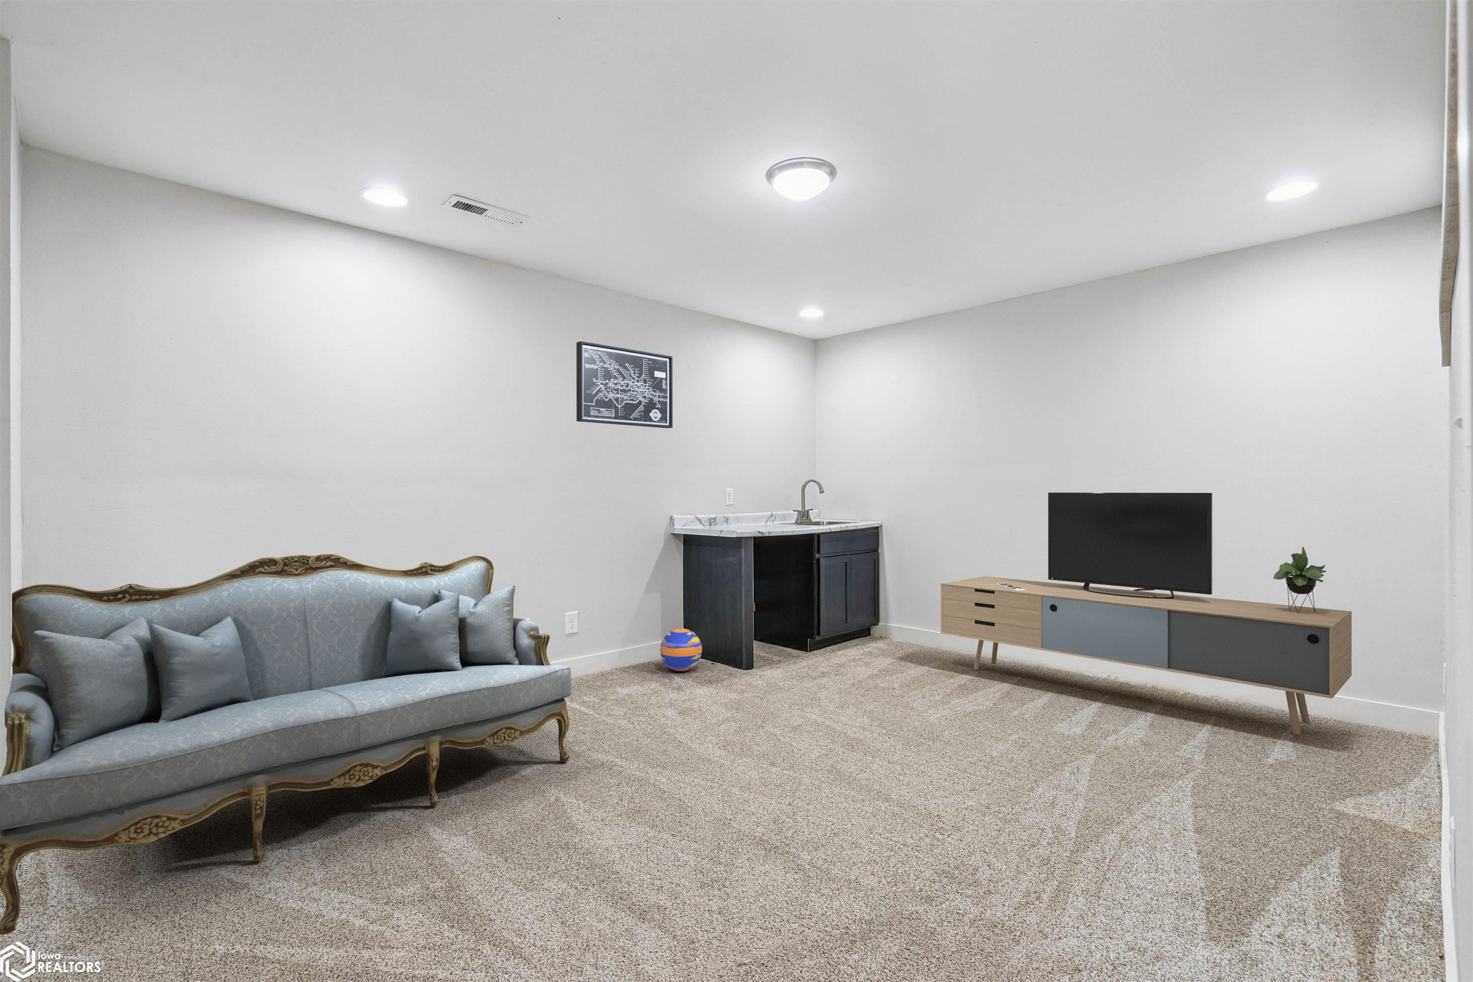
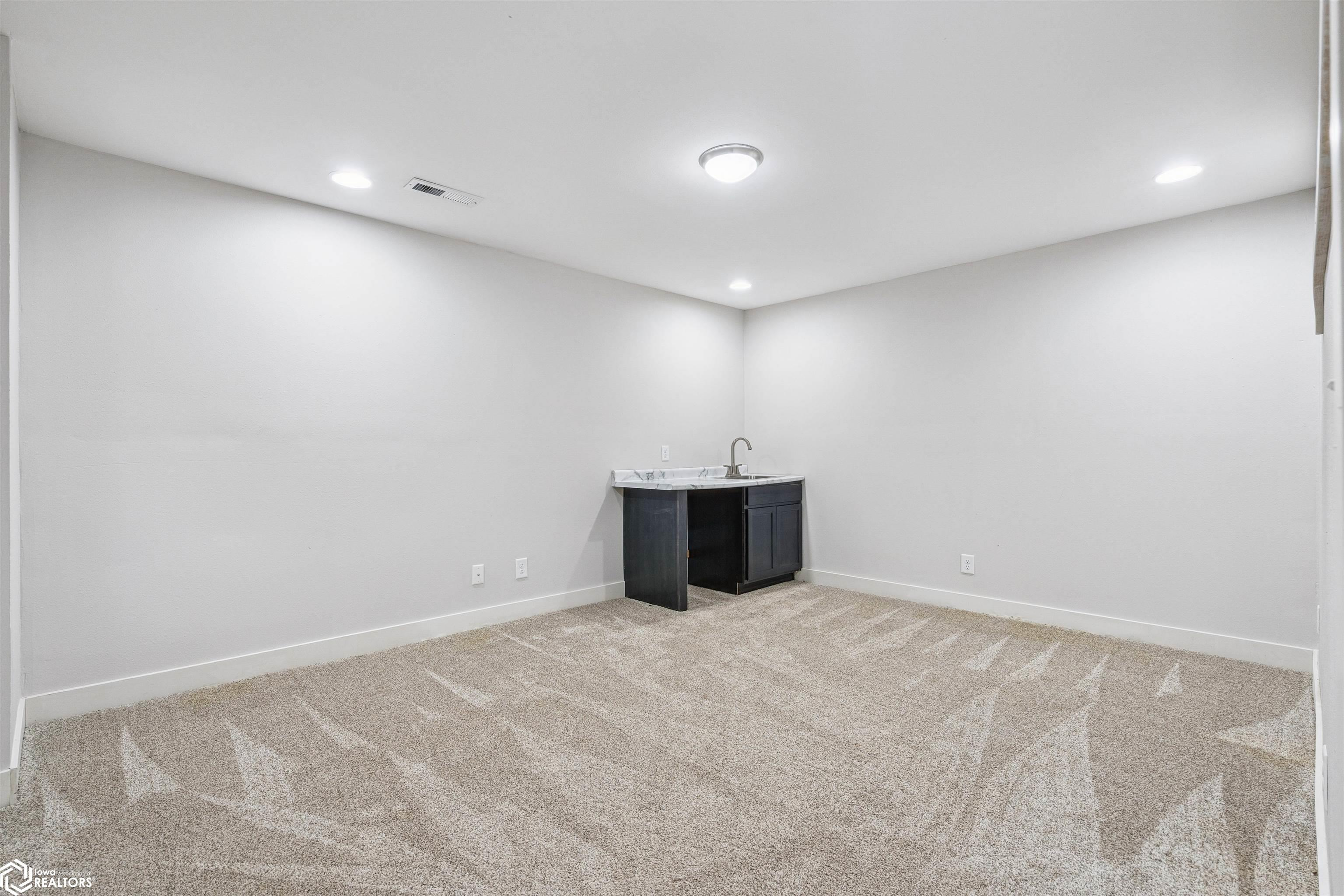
- wall art [575,341,673,429]
- media console [940,492,1352,735]
- ball [660,628,703,672]
- sofa [0,553,572,935]
